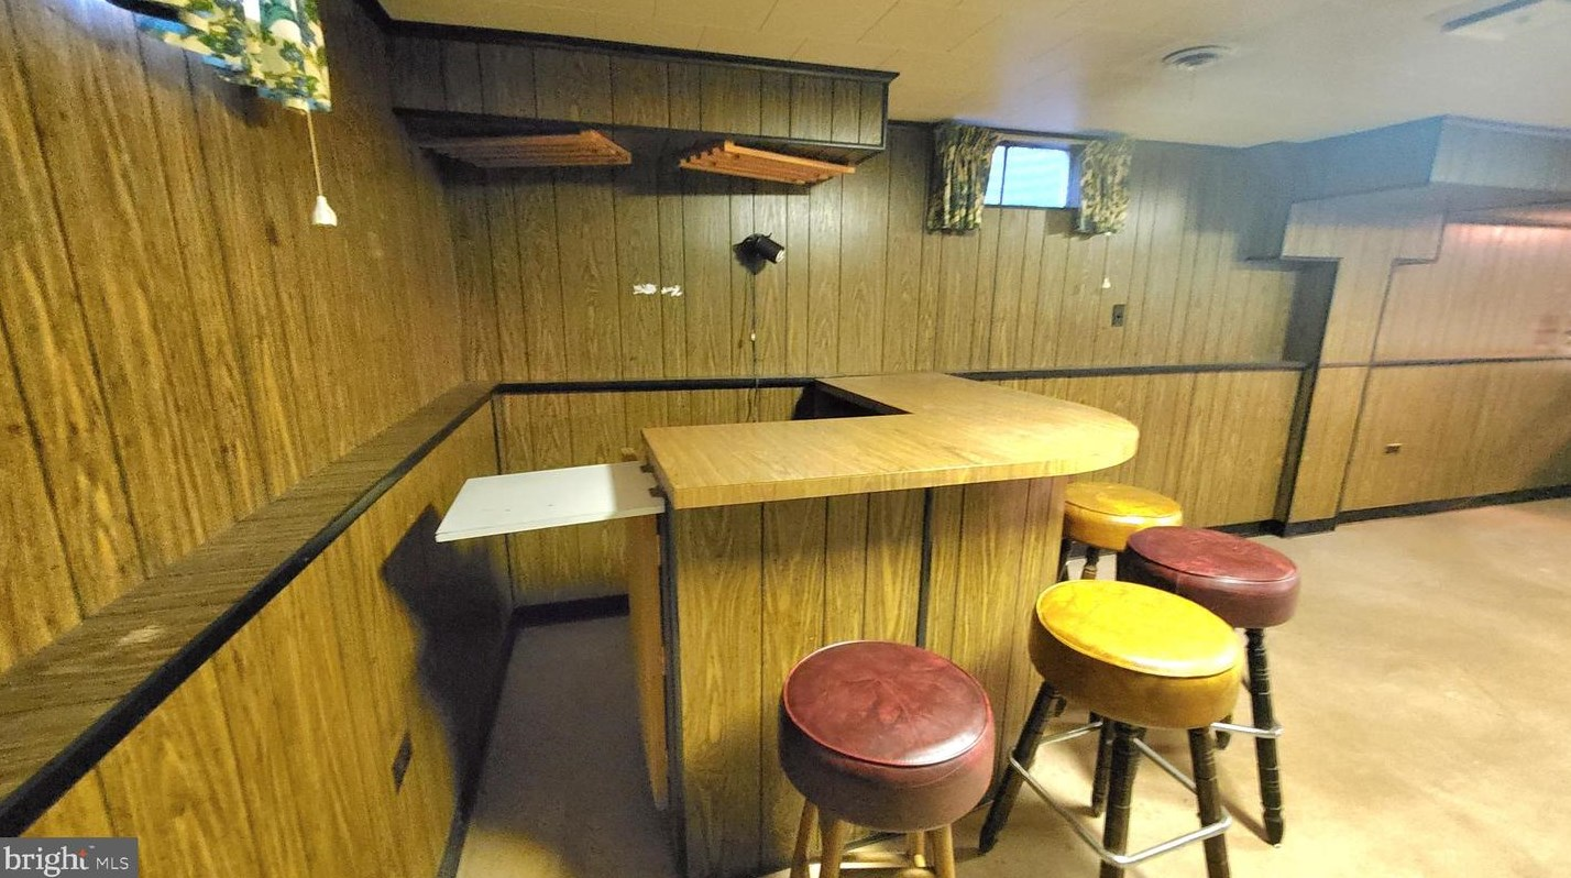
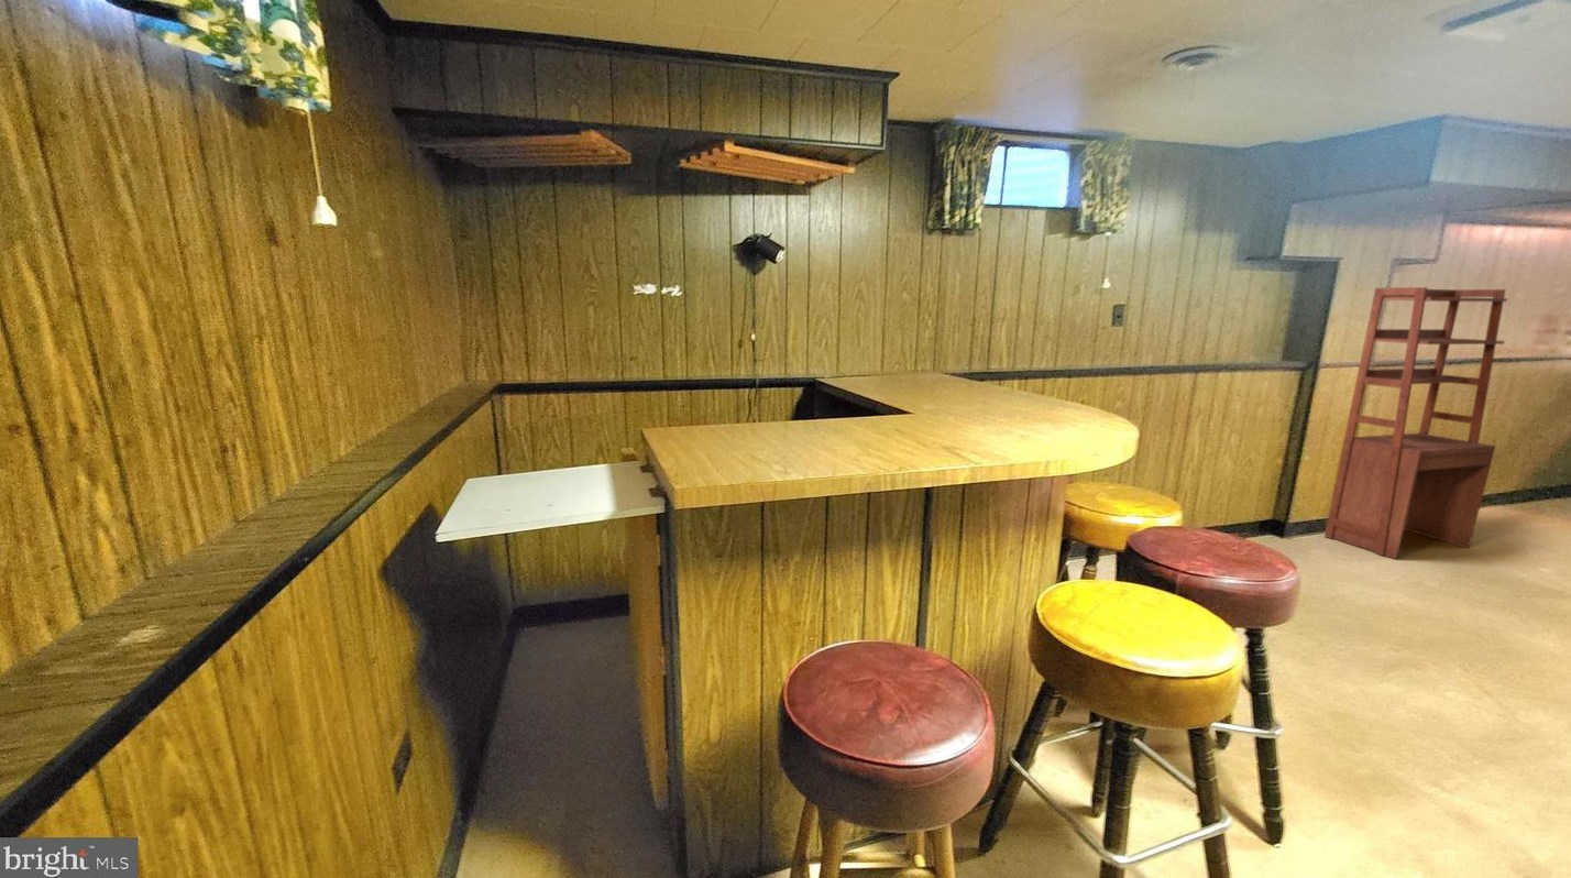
+ shelving unit [1323,286,1508,560]
